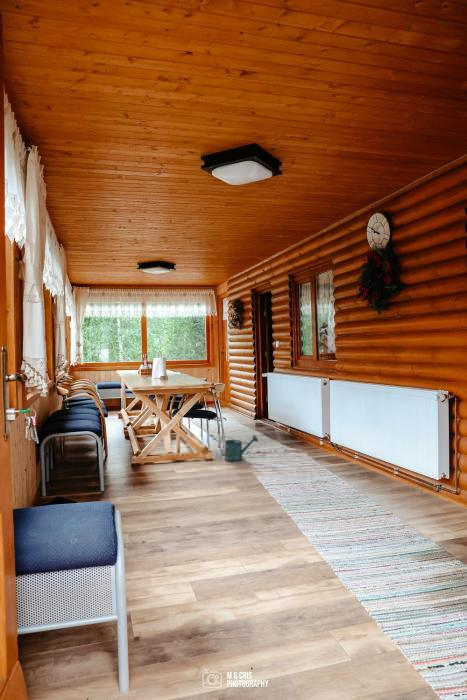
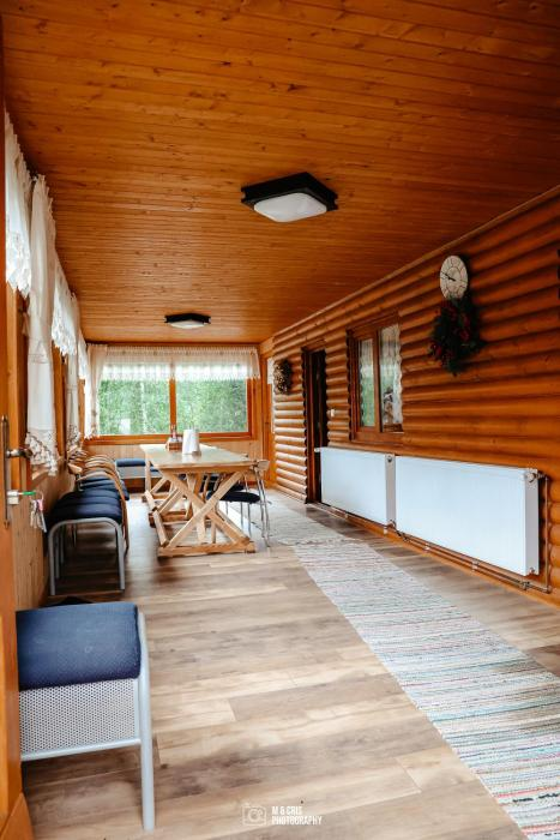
- watering can [219,434,259,462]
